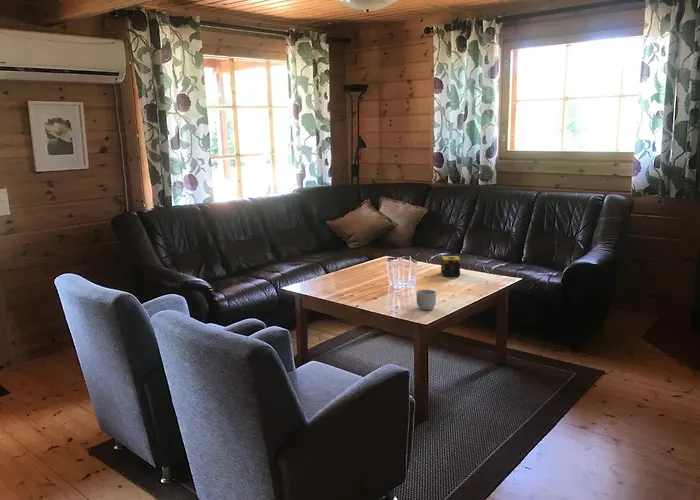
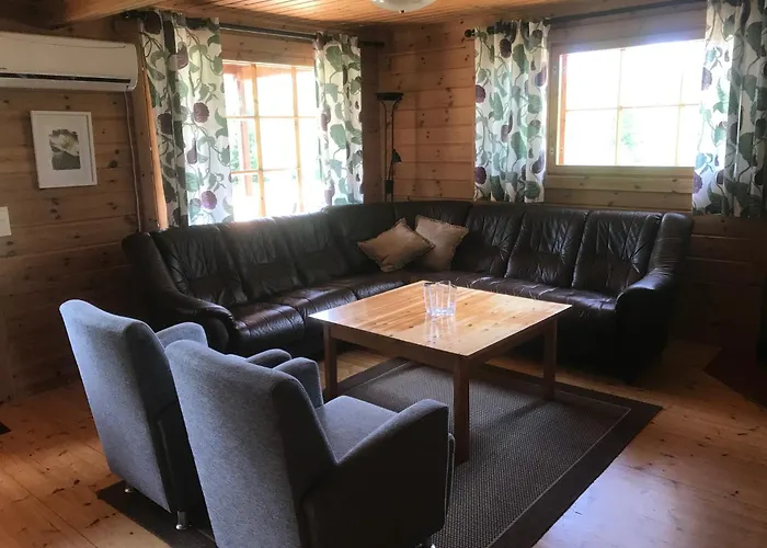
- candle [440,255,461,277]
- mug [415,289,437,311]
